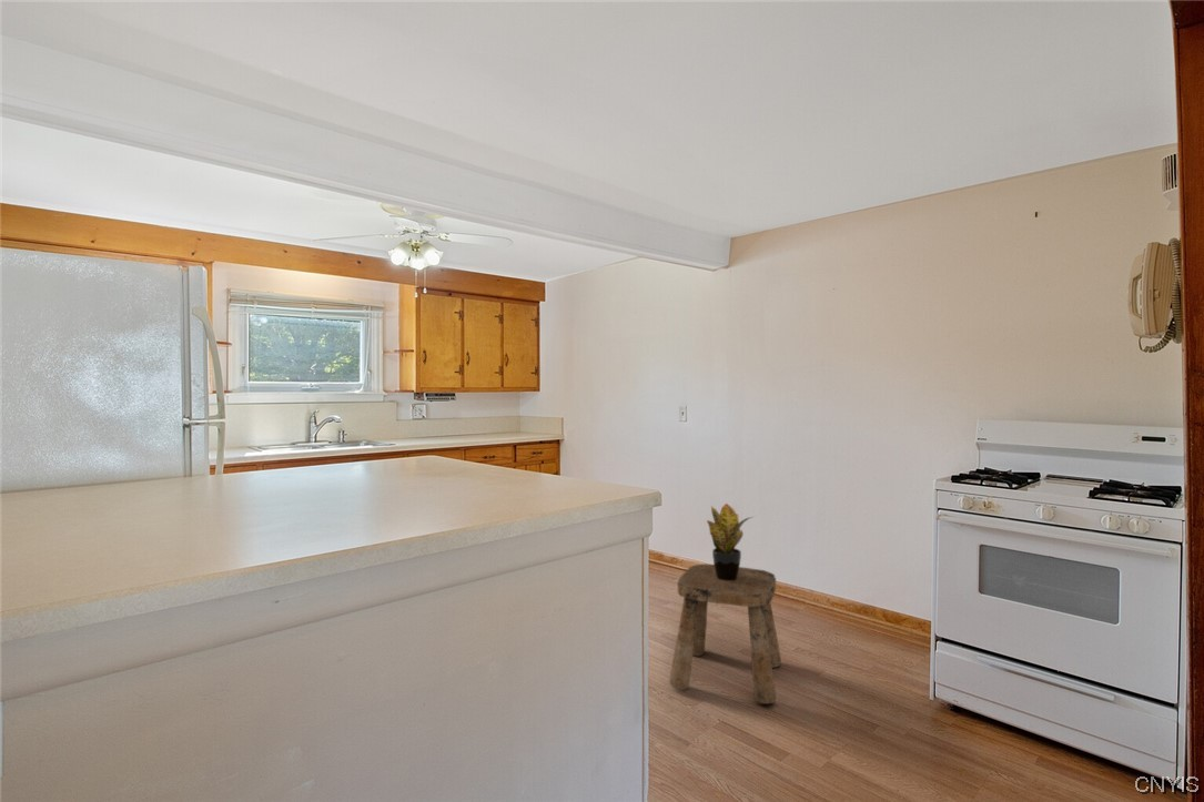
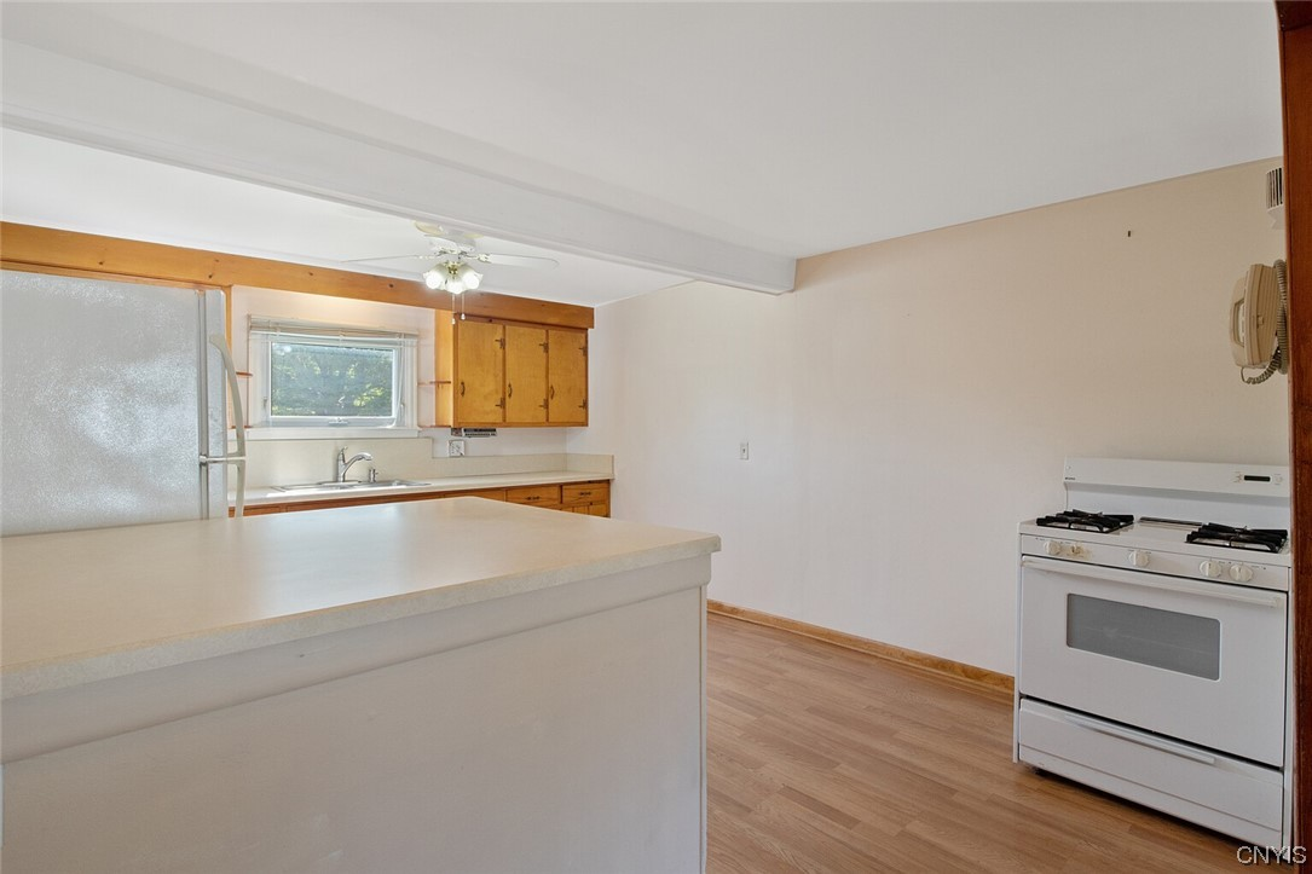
- potted plant [706,502,756,580]
- stool [668,564,782,705]
